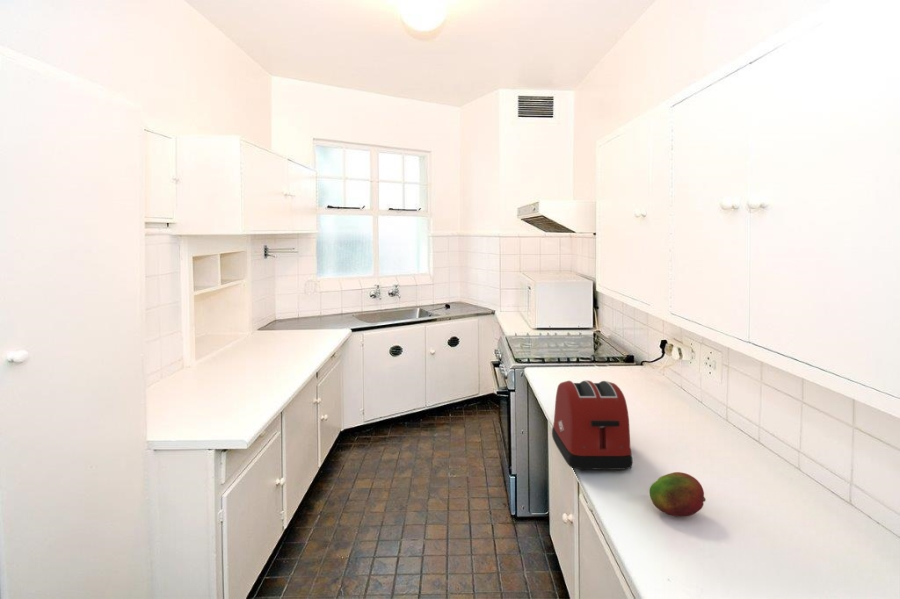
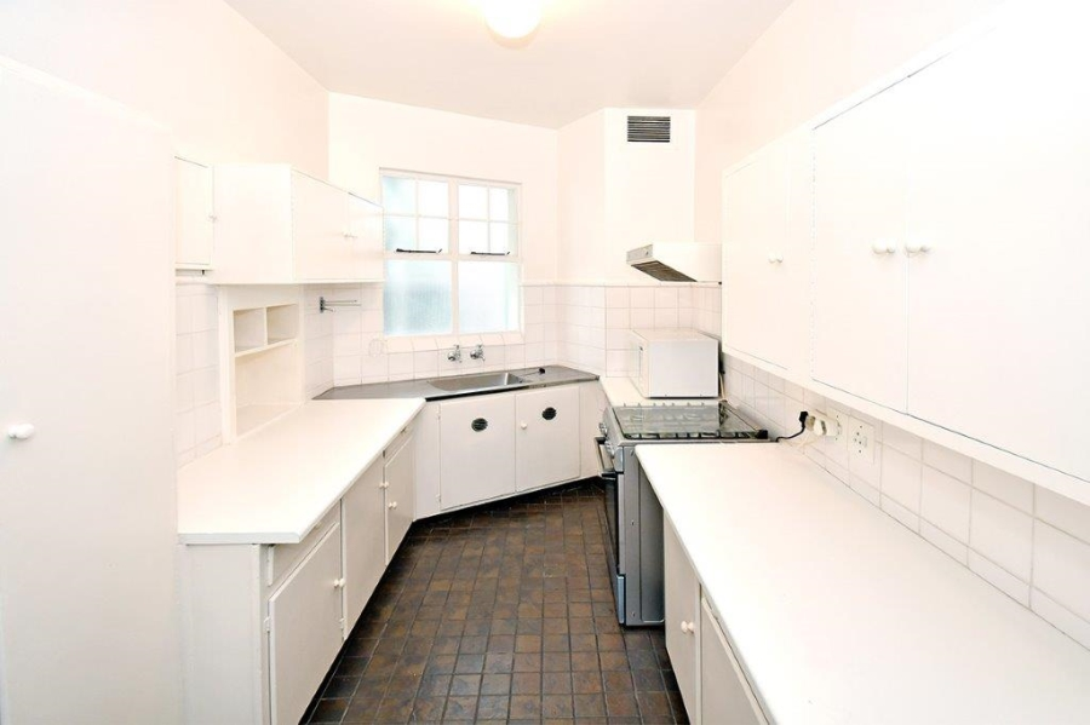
- toaster [551,380,634,471]
- fruit [648,471,707,518]
